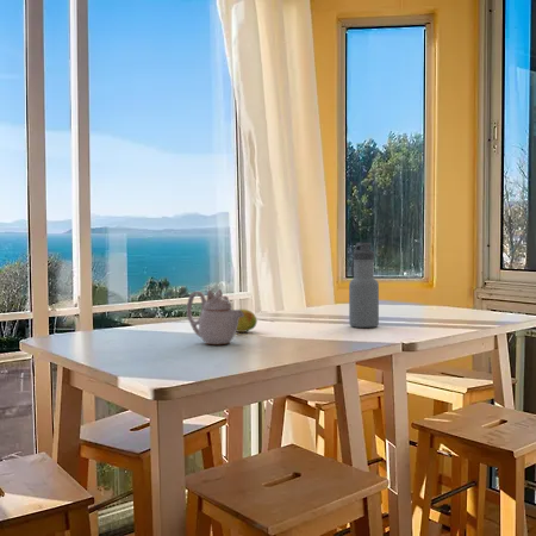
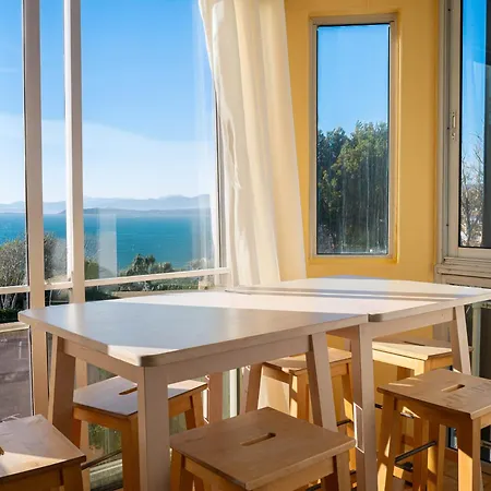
- water bottle [348,242,380,329]
- teapot [186,288,244,345]
- fruit [236,308,258,334]
